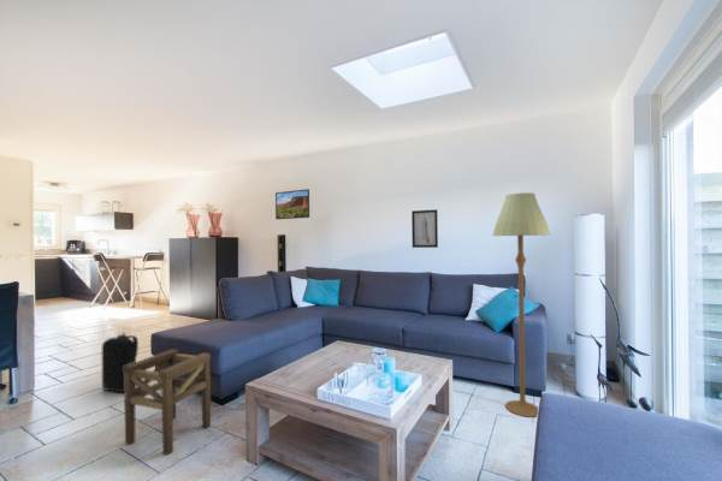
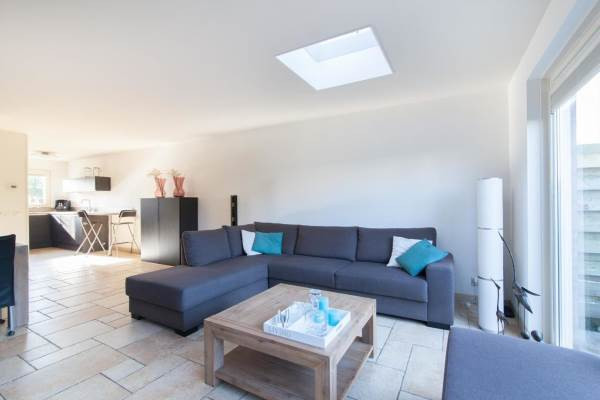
- floor lamp [491,191,551,418]
- stool [123,348,212,456]
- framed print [274,188,310,220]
- backpack [100,331,140,393]
- wall art [410,208,439,249]
